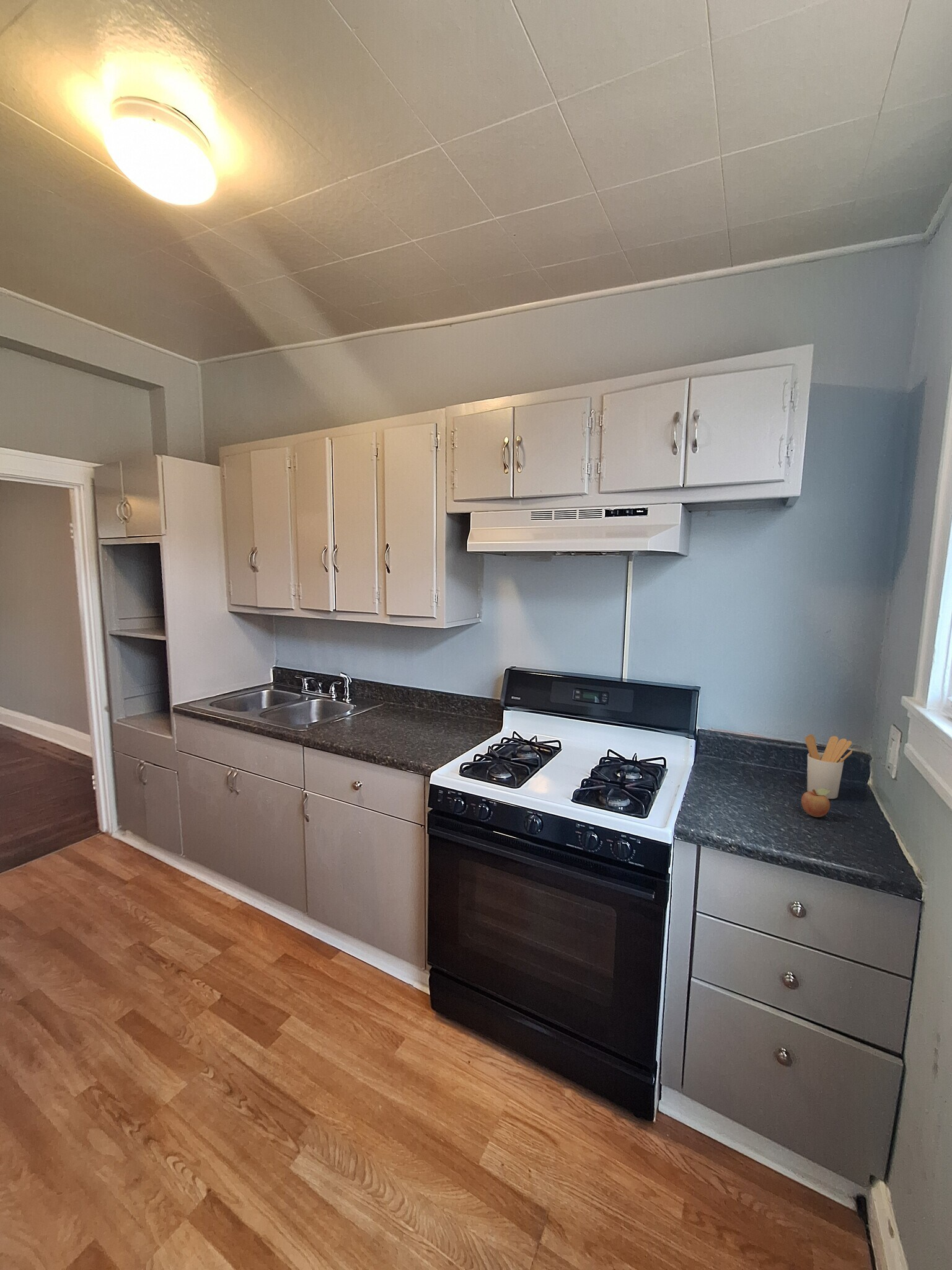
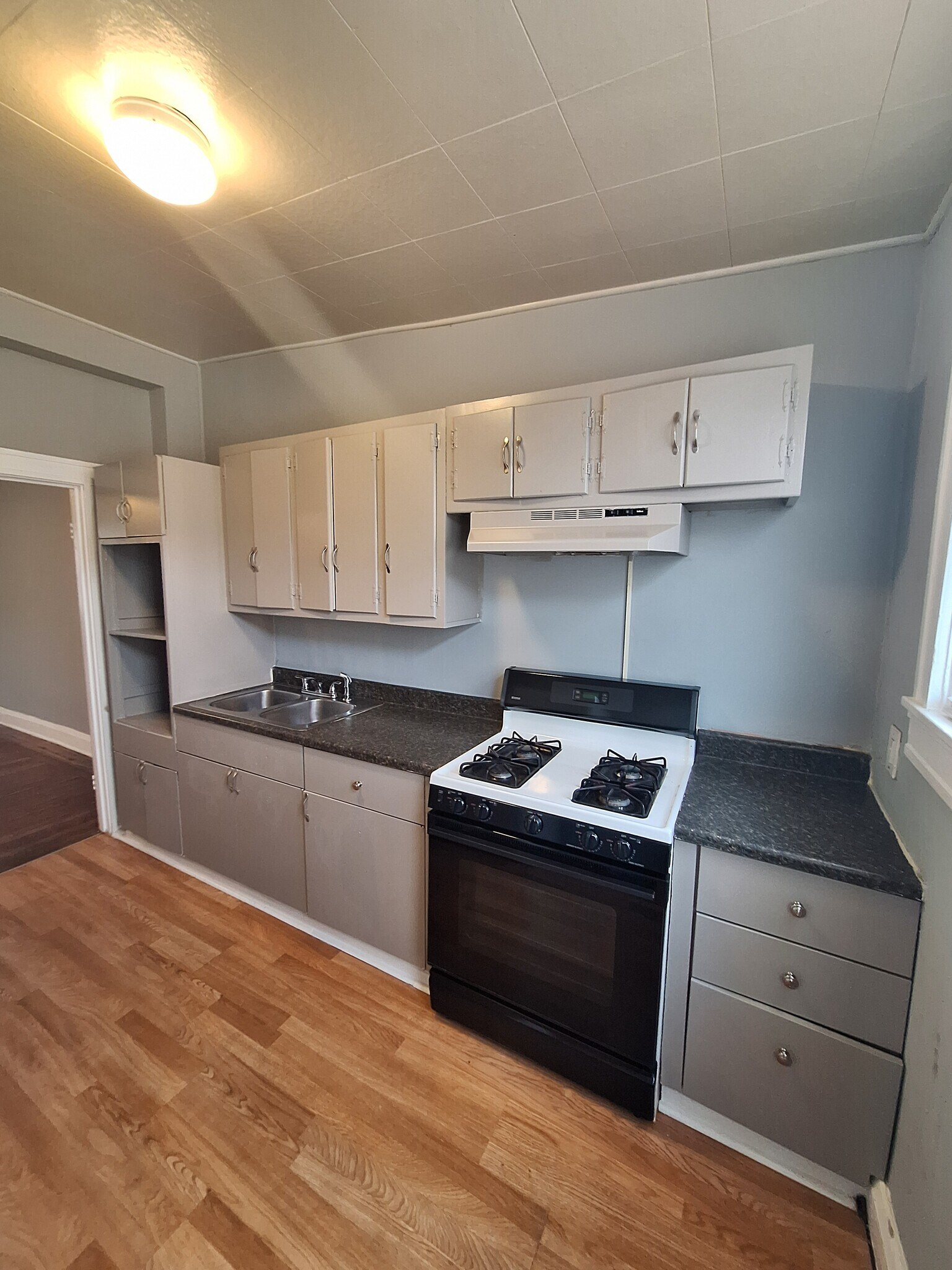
- fruit [801,788,831,818]
- utensil holder [804,734,853,799]
